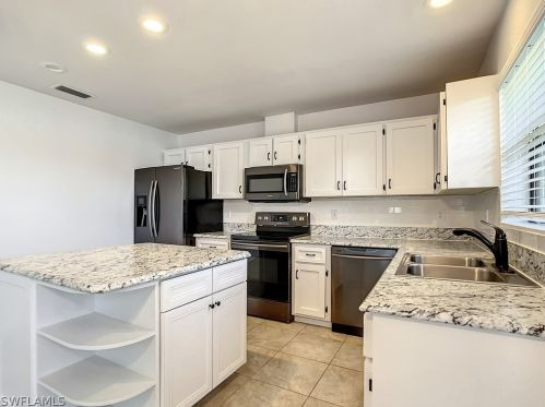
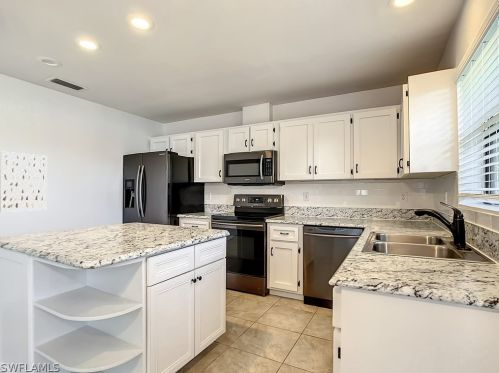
+ wall art [0,151,48,213]
